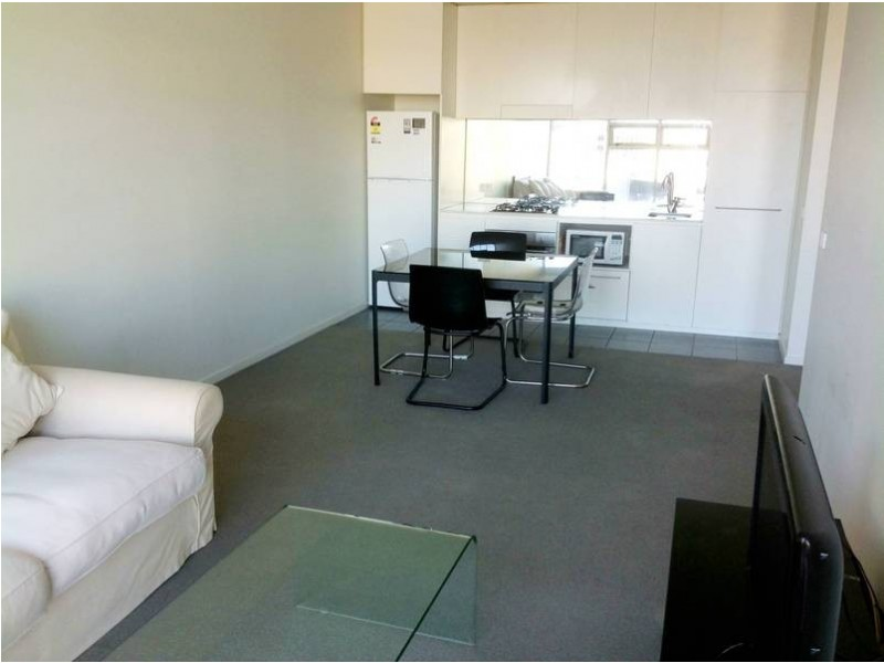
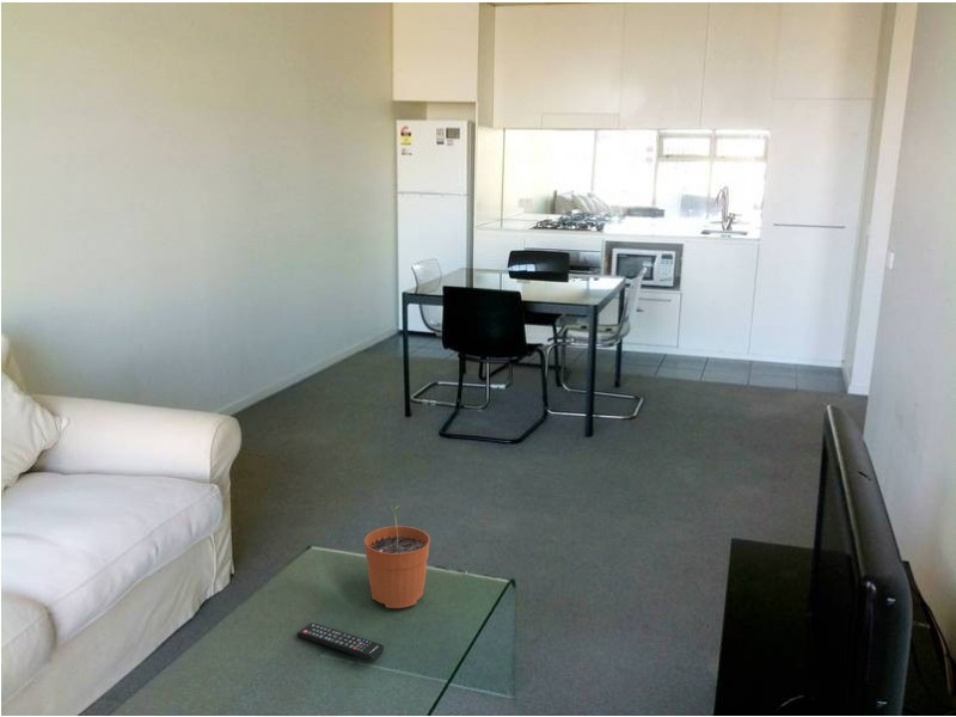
+ plant pot [363,504,431,609]
+ remote control [296,621,385,662]
